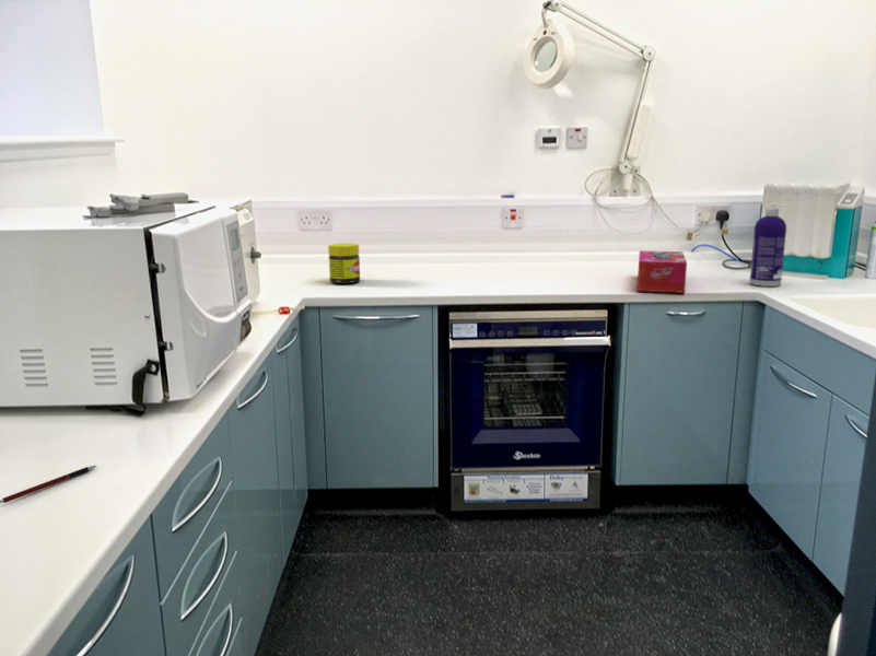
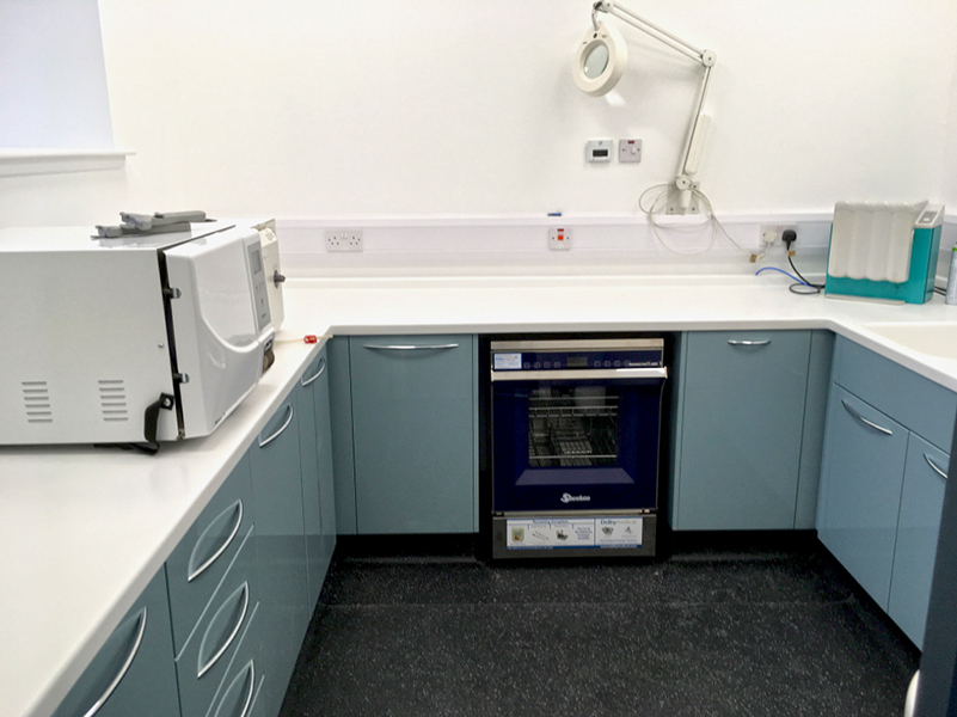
- spray bottle [749,202,787,288]
- jar [327,242,361,284]
- pen [0,465,97,504]
- tissue box [636,249,688,294]
